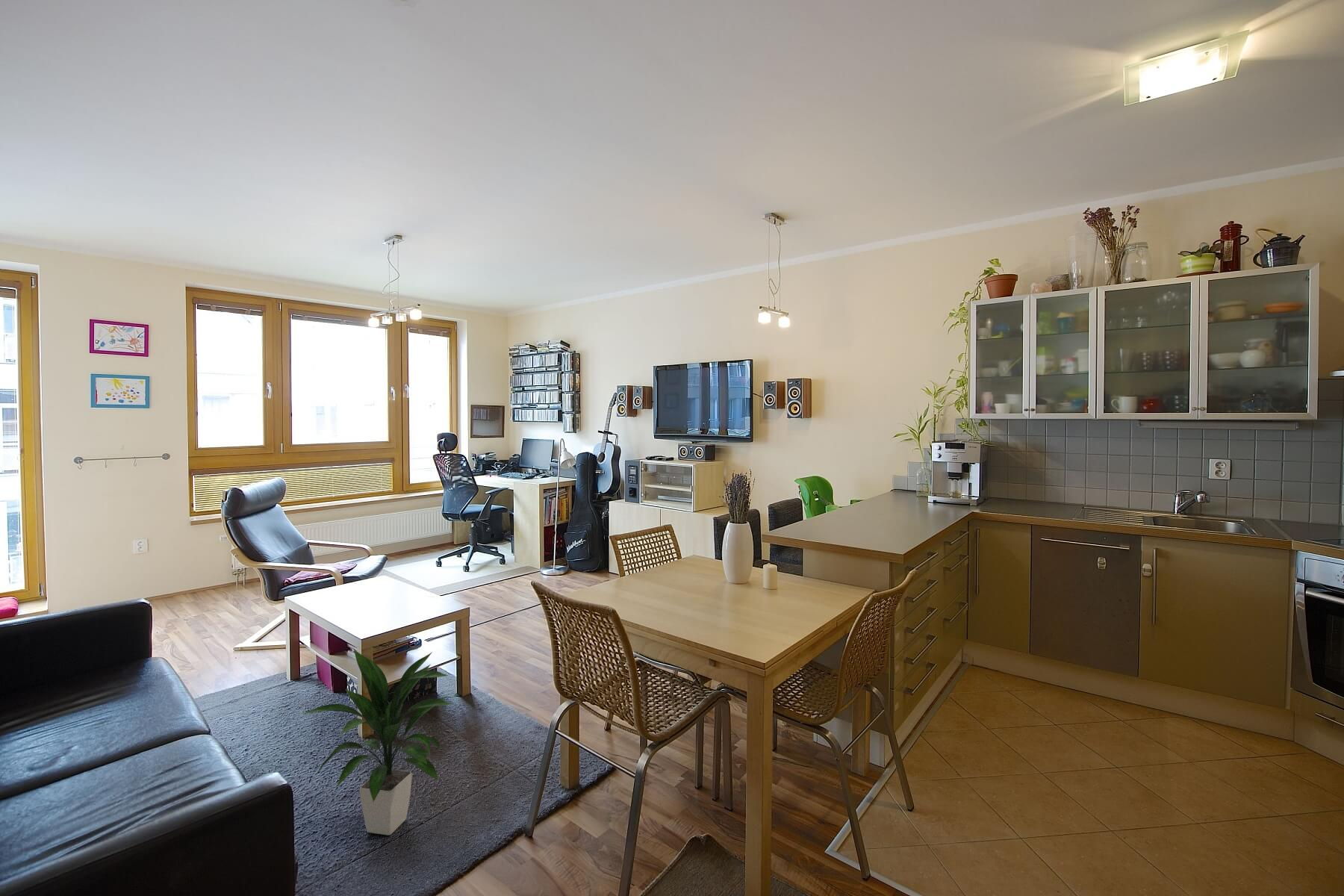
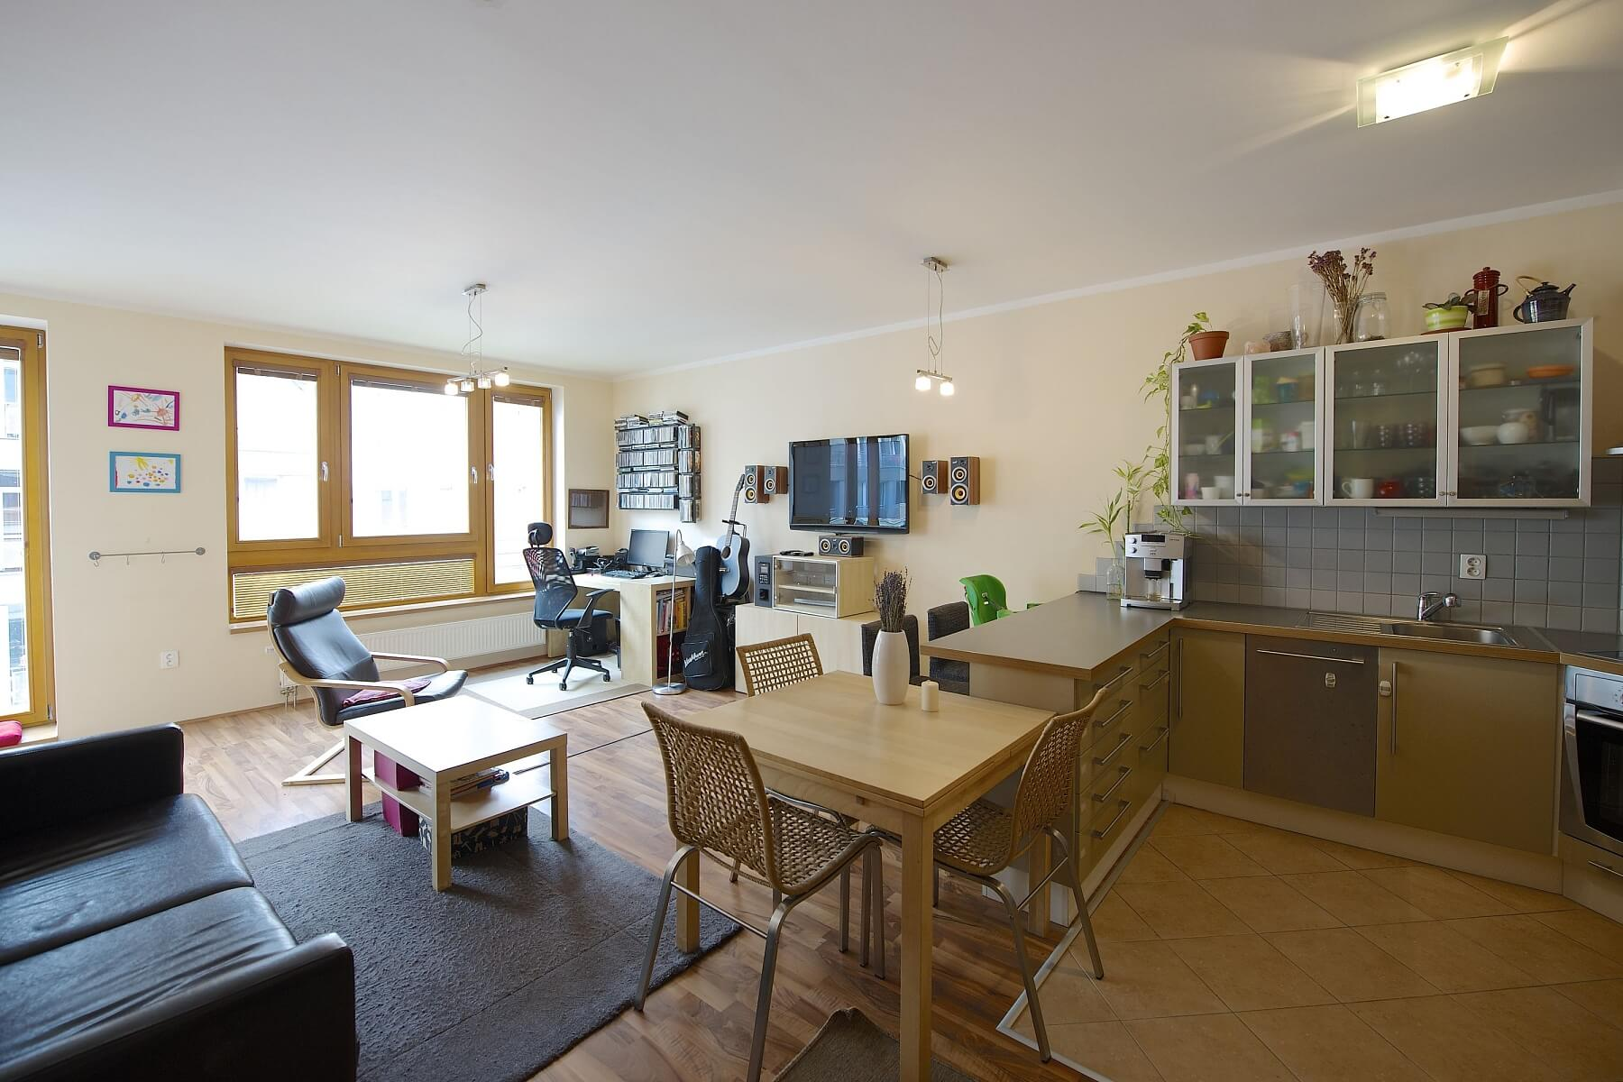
- indoor plant [302,648,454,836]
